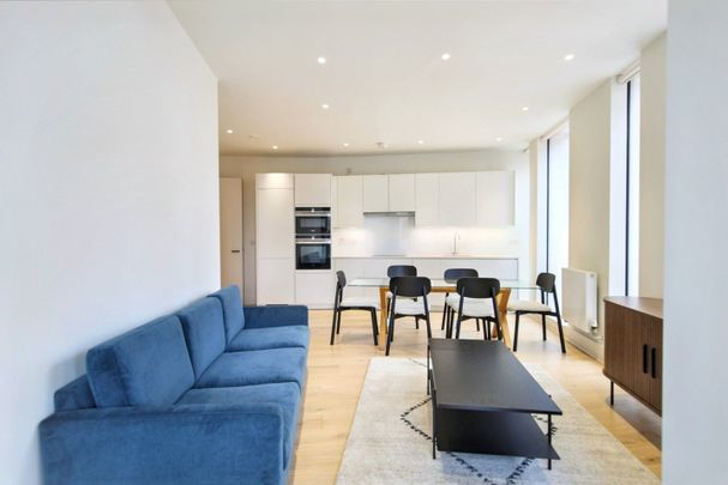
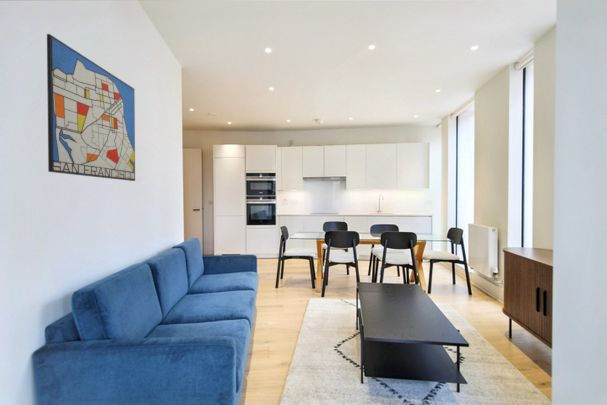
+ wall art [46,33,136,182]
